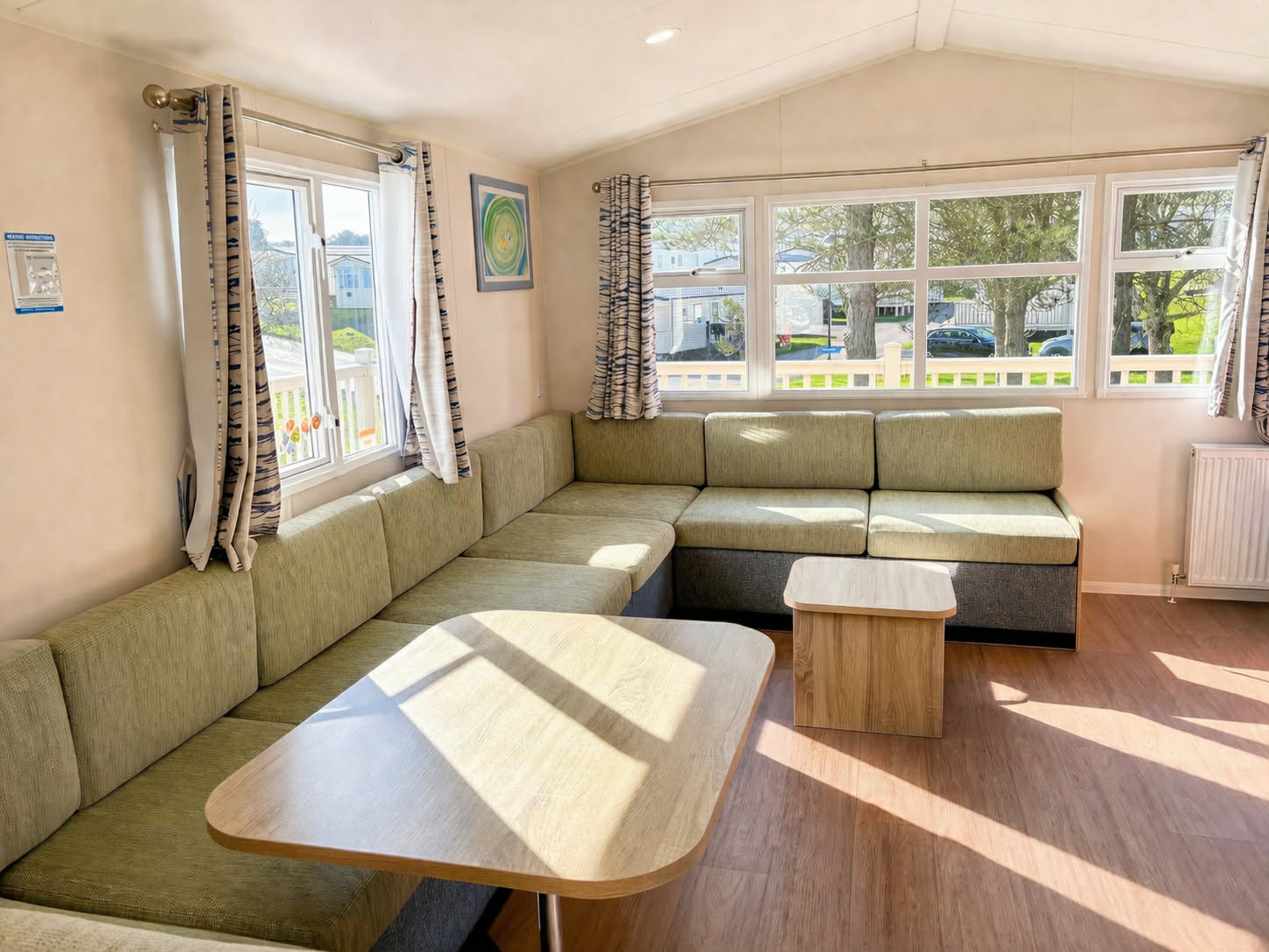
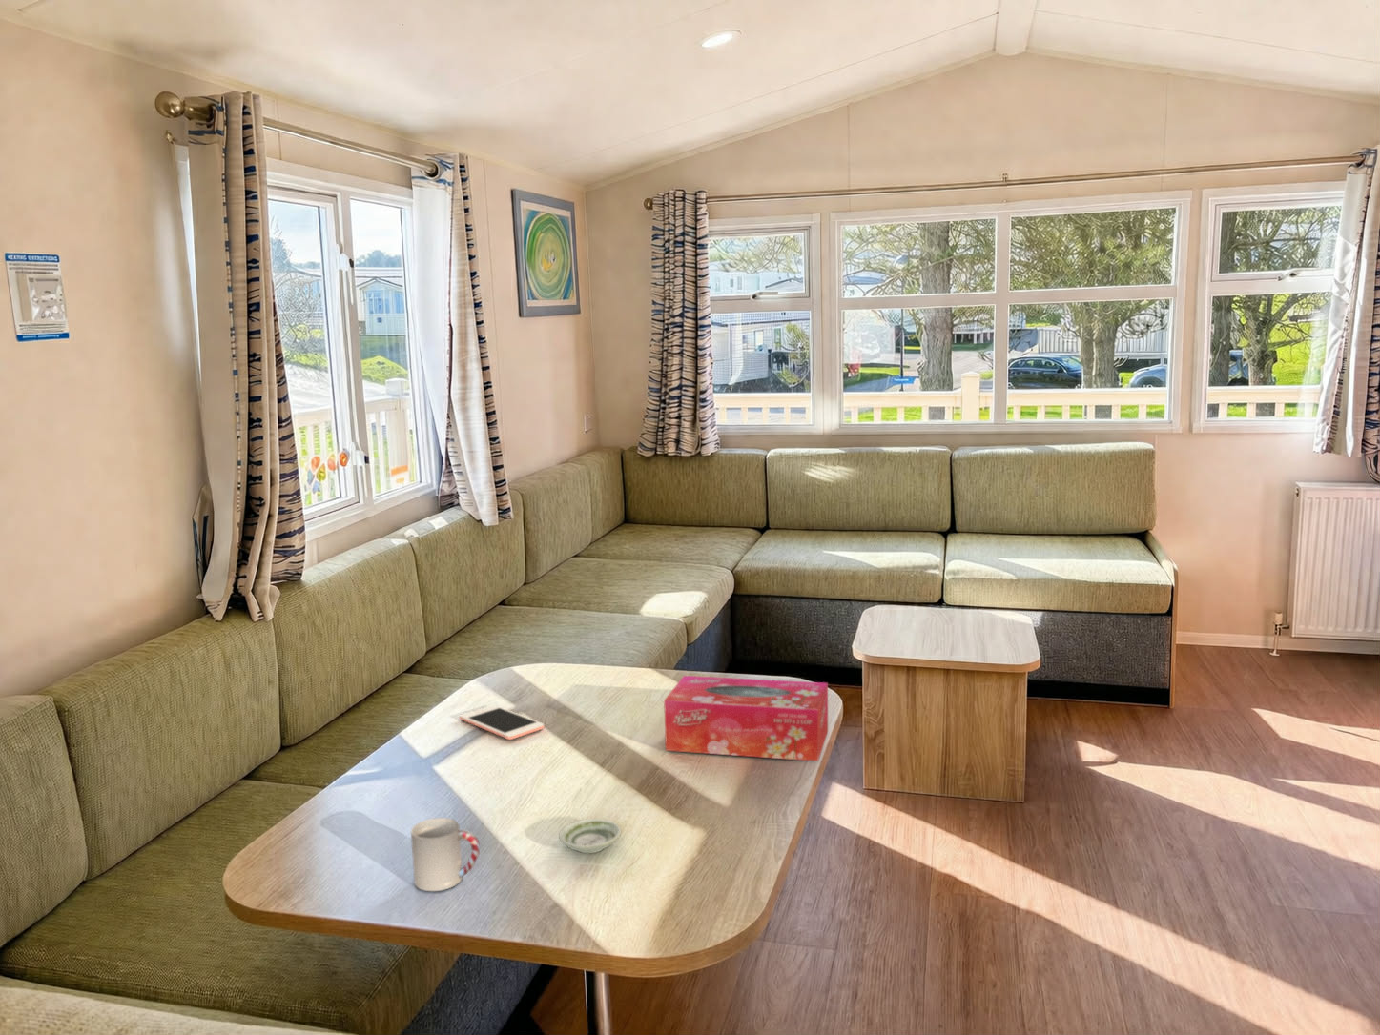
+ tissue box [663,675,829,762]
+ cup [410,816,481,893]
+ cell phone [459,704,545,740]
+ saucer [558,818,622,853]
